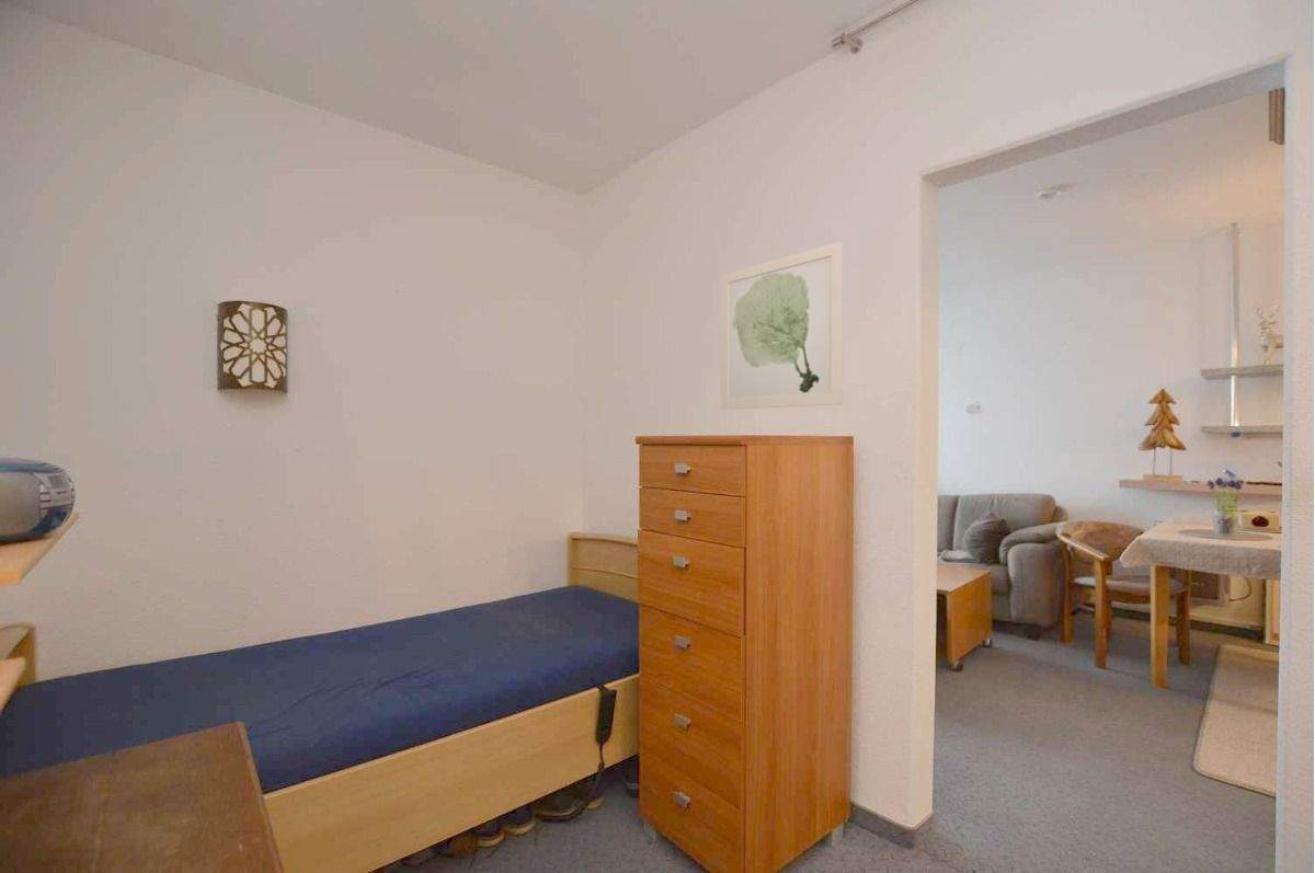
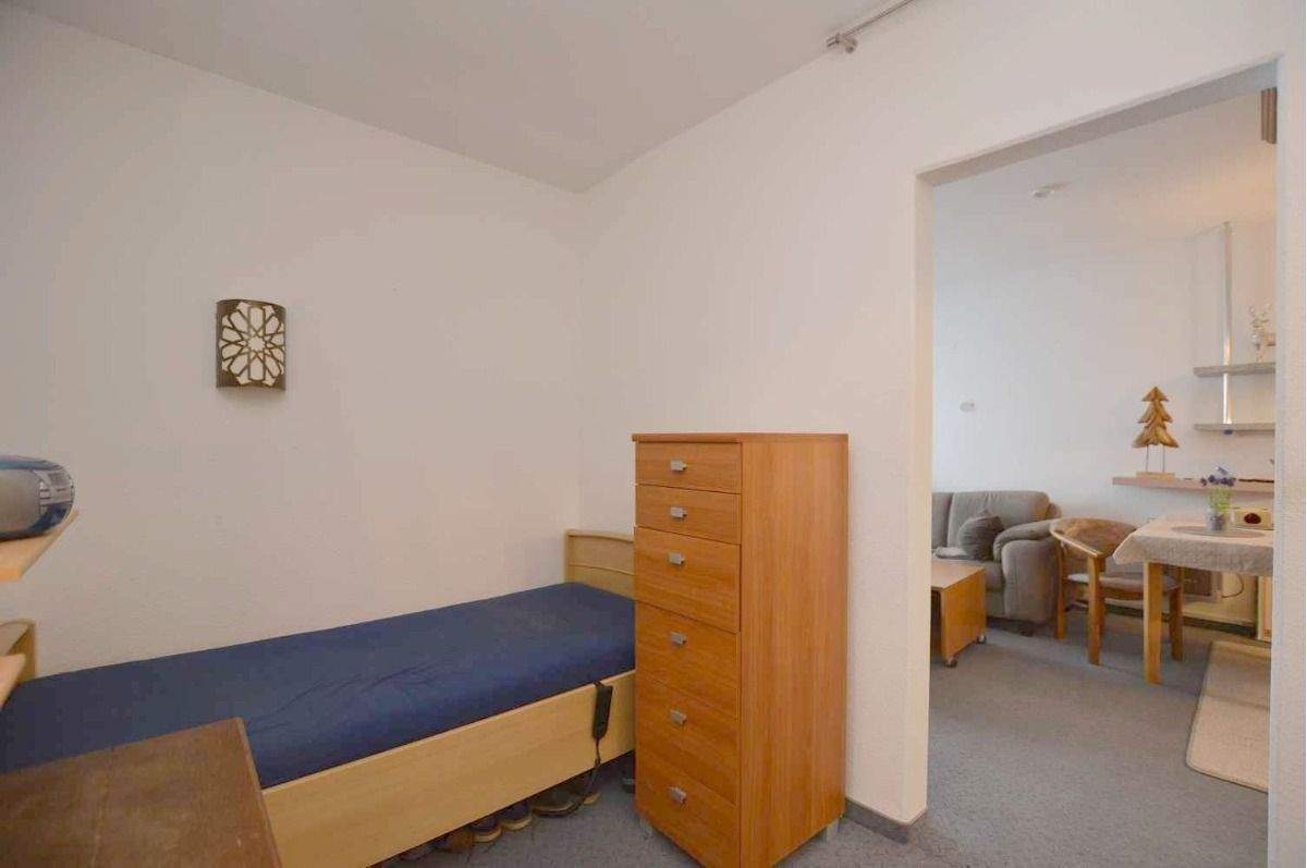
- wall art [719,241,844,411]
